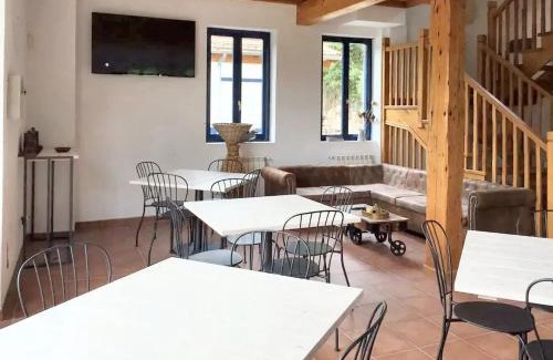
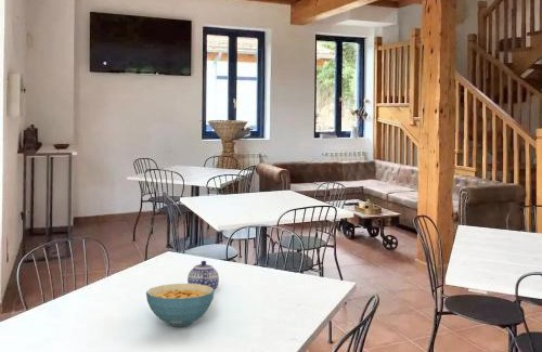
+ teapot [186,260,220,290]
+ cereal bowl [145,283,215,327]
